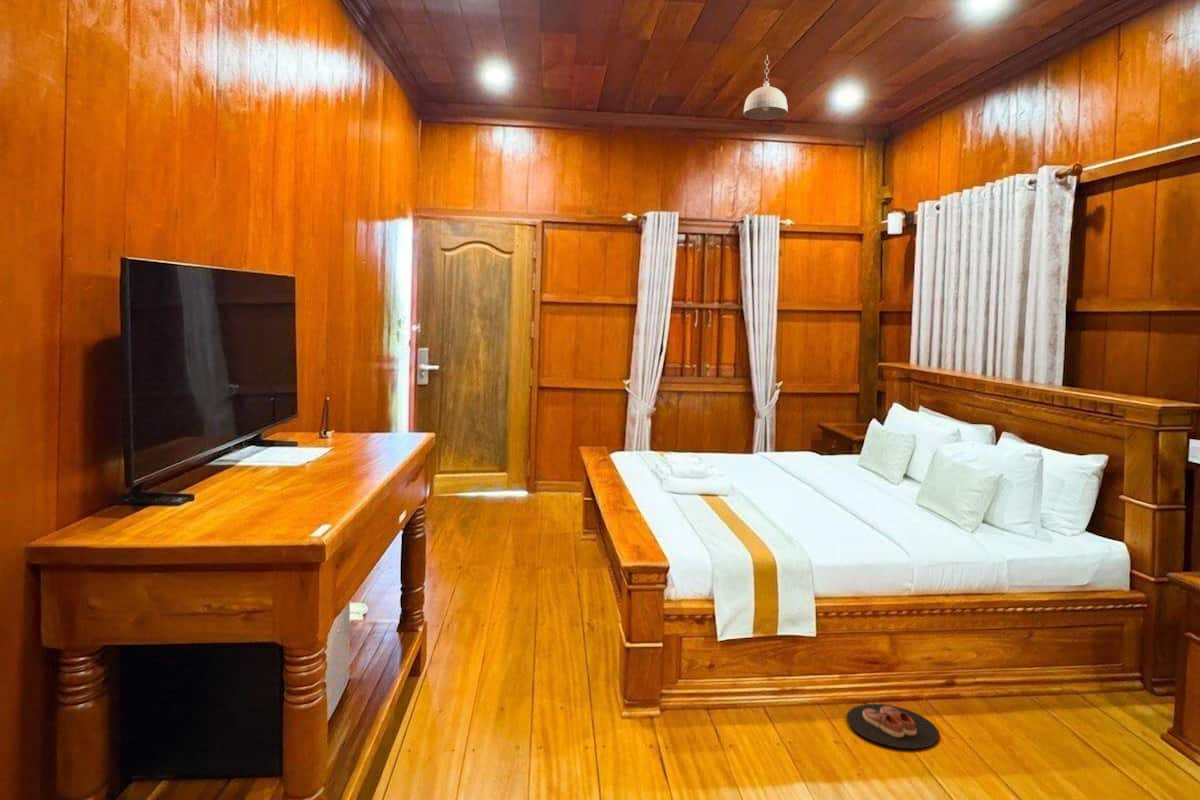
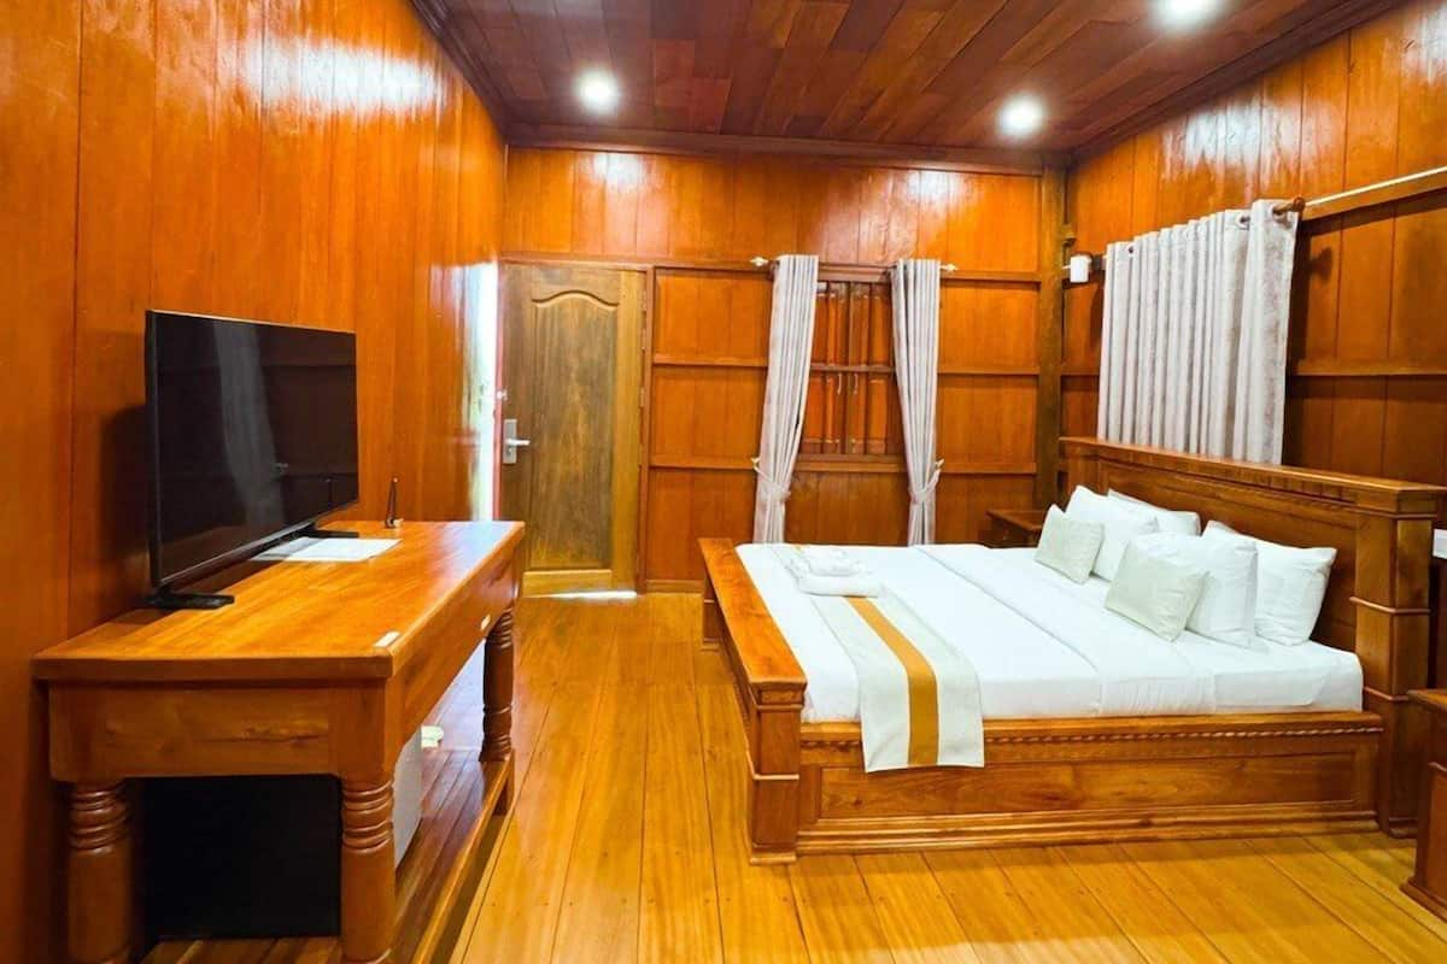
- slippers [845,703,940,749]
- pendant light [743,54,789,121]
